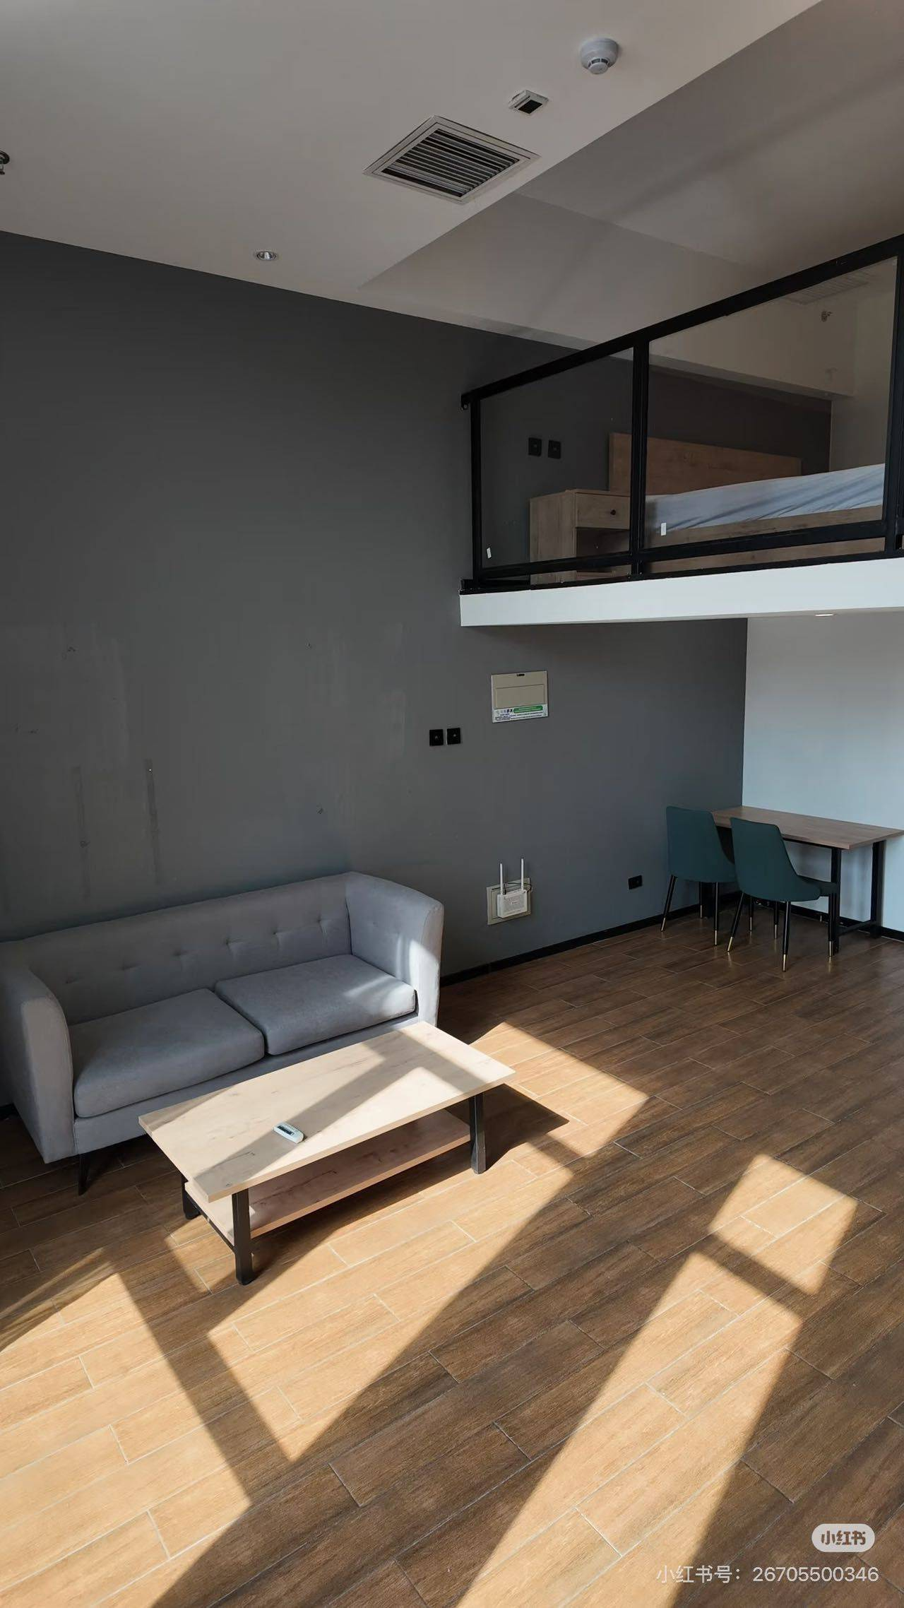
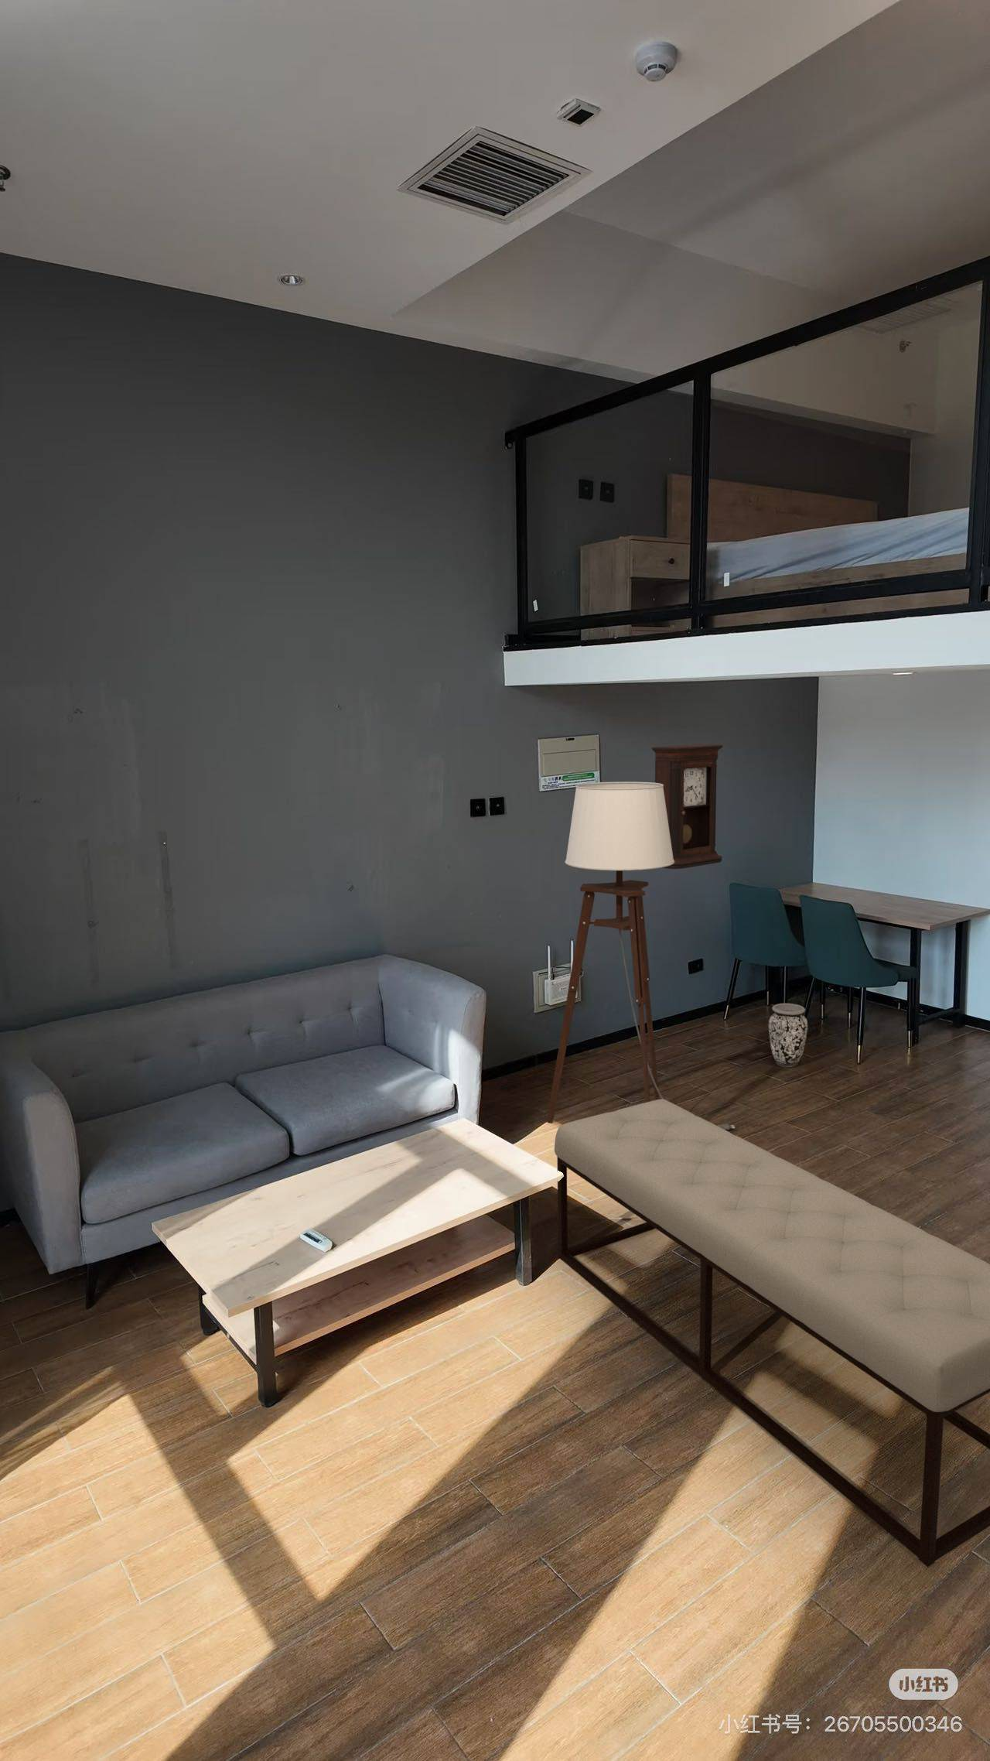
+ floor lamp [546,781,735,1131]
+ bench [554,1098,990,1567]
+ vase [768,1003,809,1068]
+ pendulum clock [652,744,724,870]
